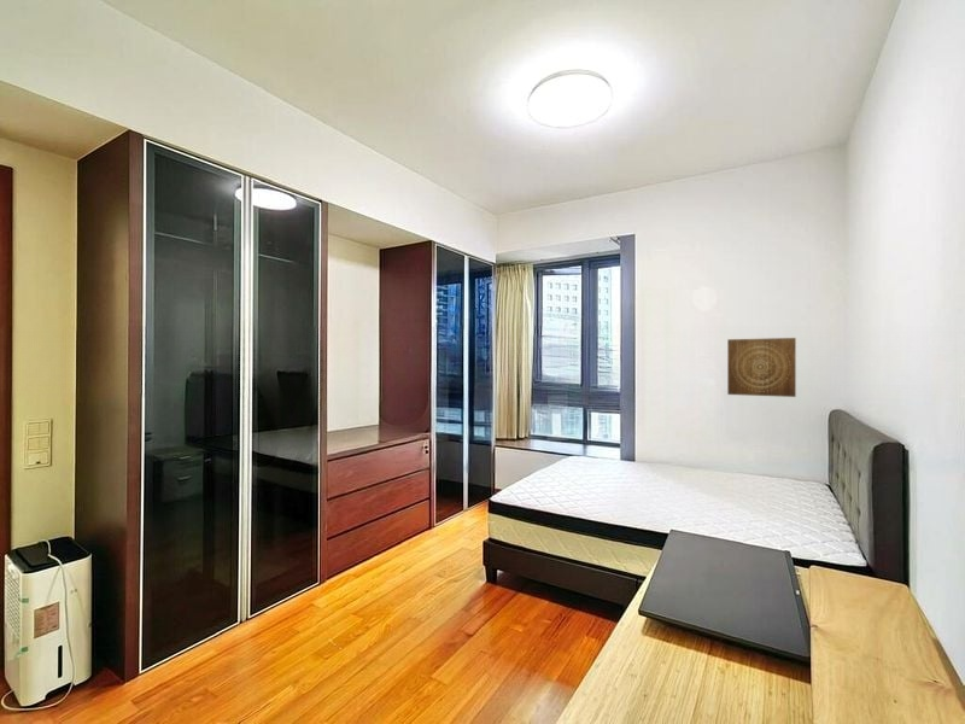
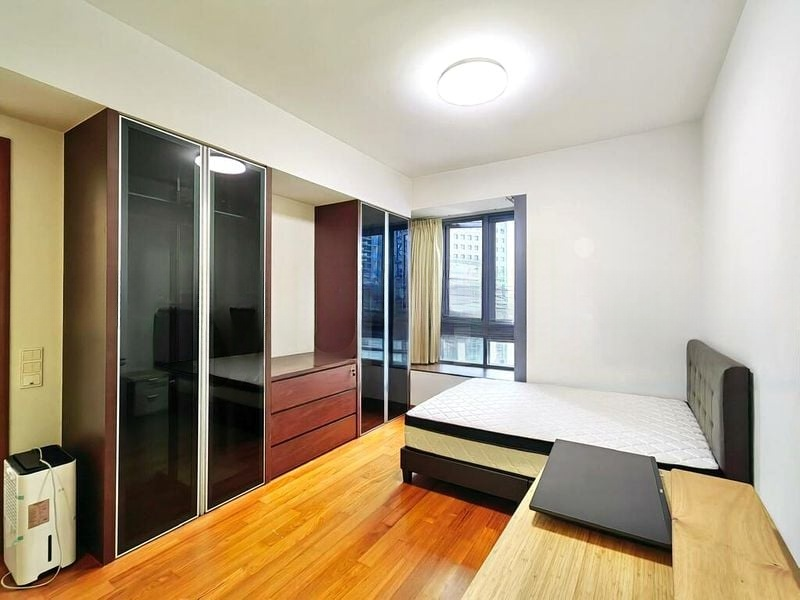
- wall art [726,337,797,398]
